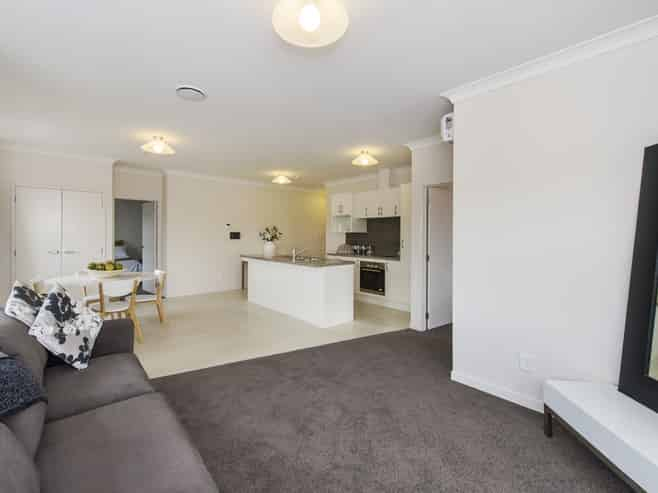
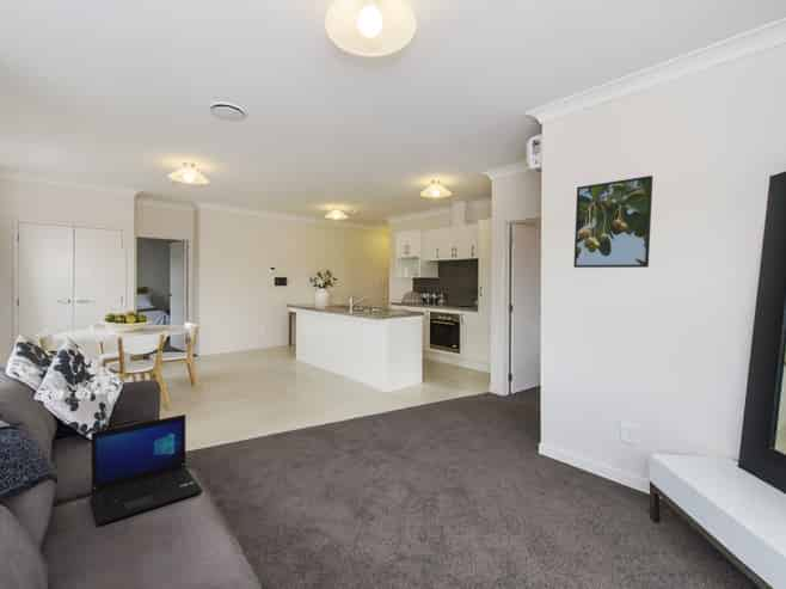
+ laptop [90,413,203,526]
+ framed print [572,174,655,269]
